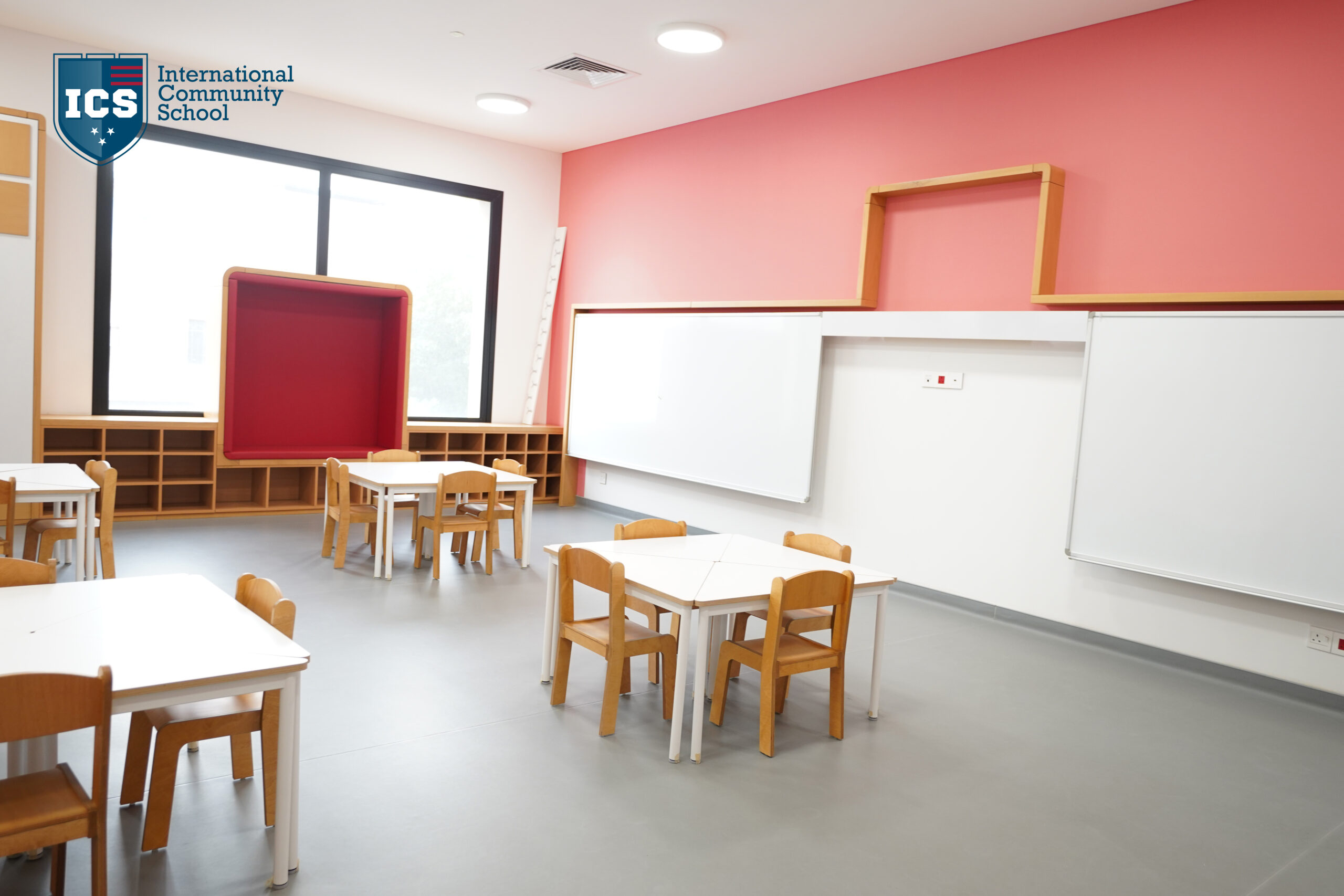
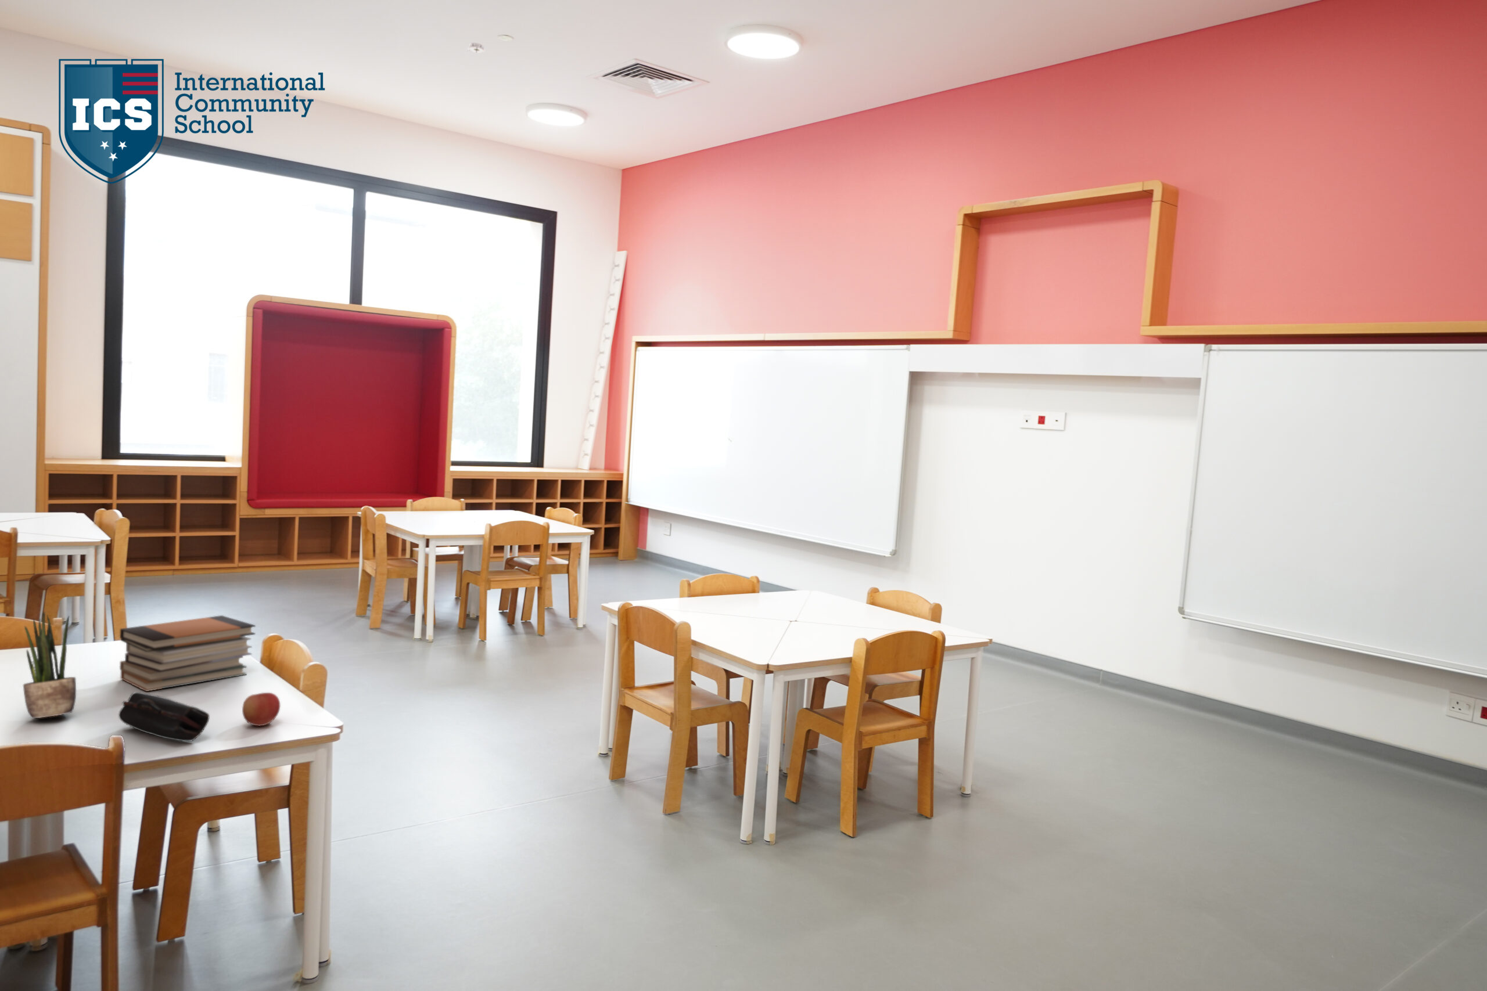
+ smoke detector [467,42,486,53]
+ book stack [119,615,257,692]
+ apple [241,692,281,727]
+ potted plant [22,611,76,719]
+ pencil case [118,691,210,742]
